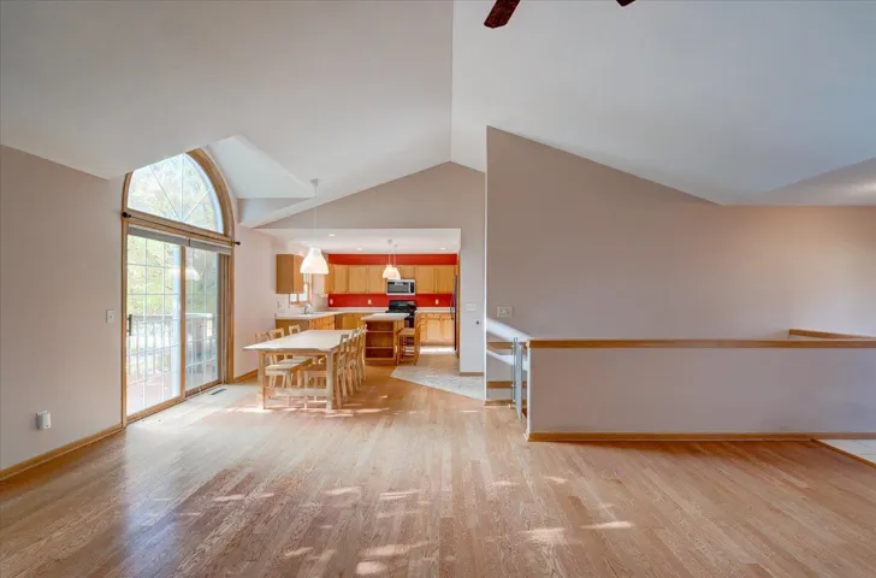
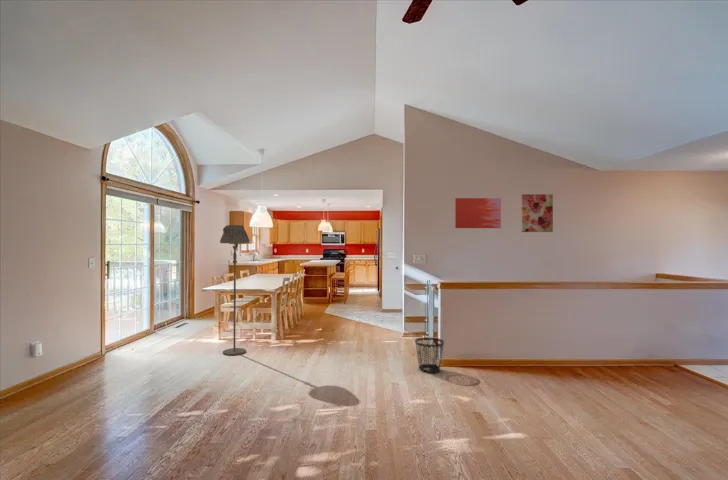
+ wall art [454,197,502,229]
+ wastebasket [414,336,445,374]
+ wall art [521,193,554,233]
+ floor lamp [219,224,251,356]
